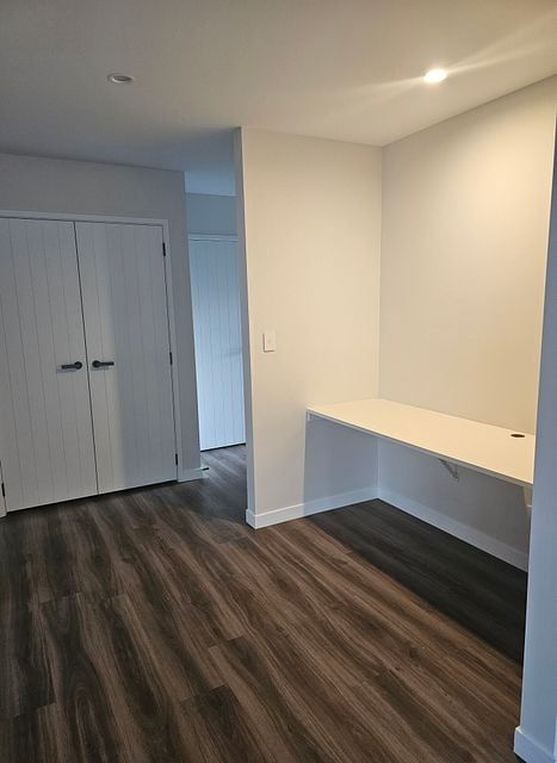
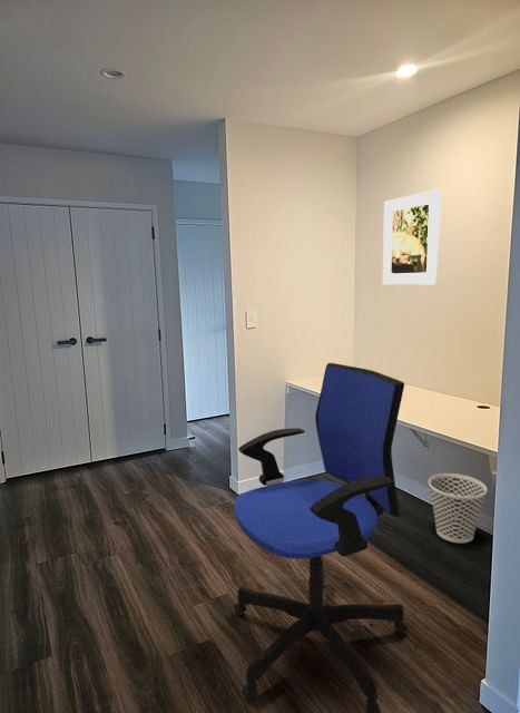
+ wastebasket [428,472,488,544]
+ office chair [233,362,409,713]
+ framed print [382,188,443,286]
